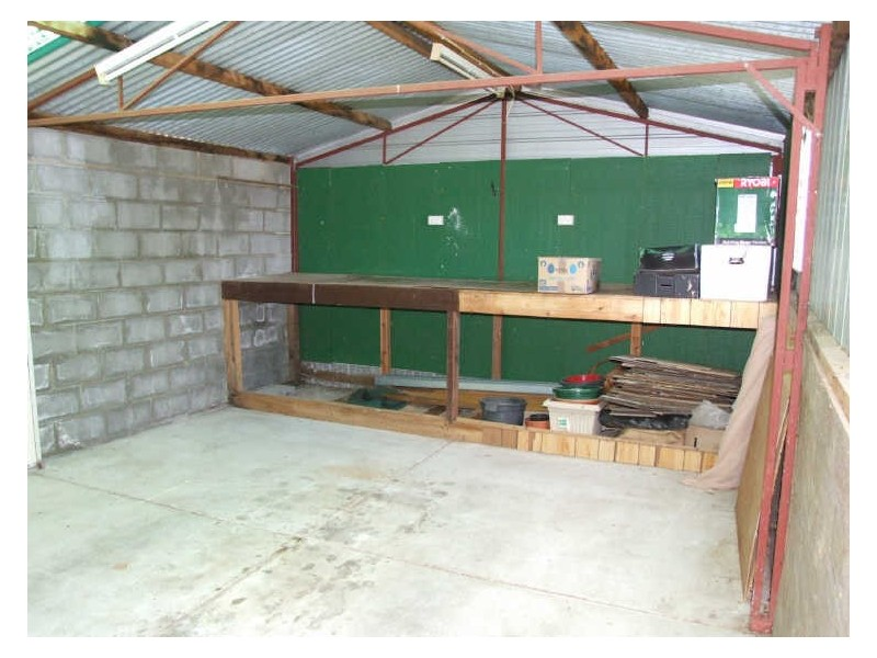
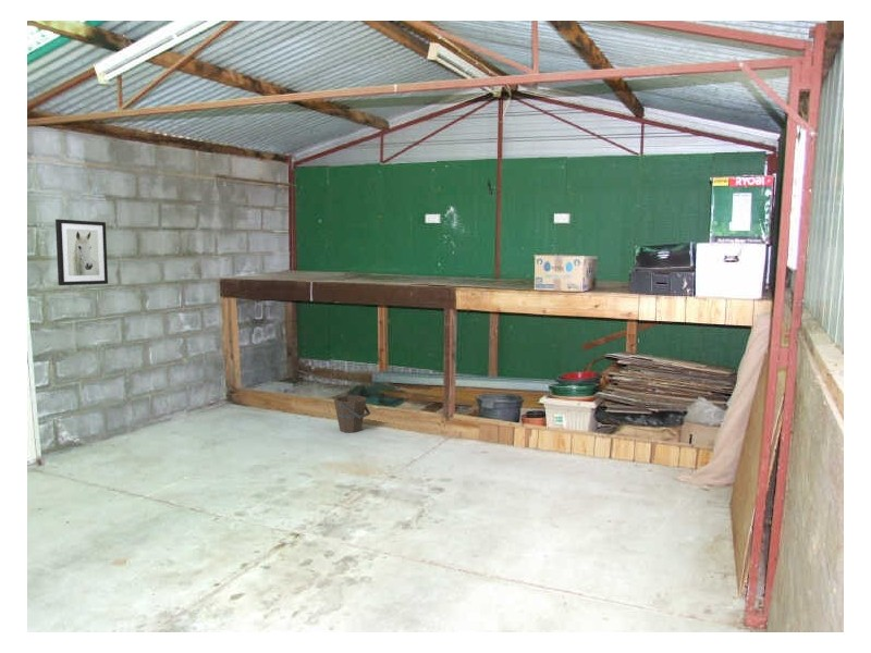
+ bucket [333,394,371,433]
+ wall art [54,218,109,286]
